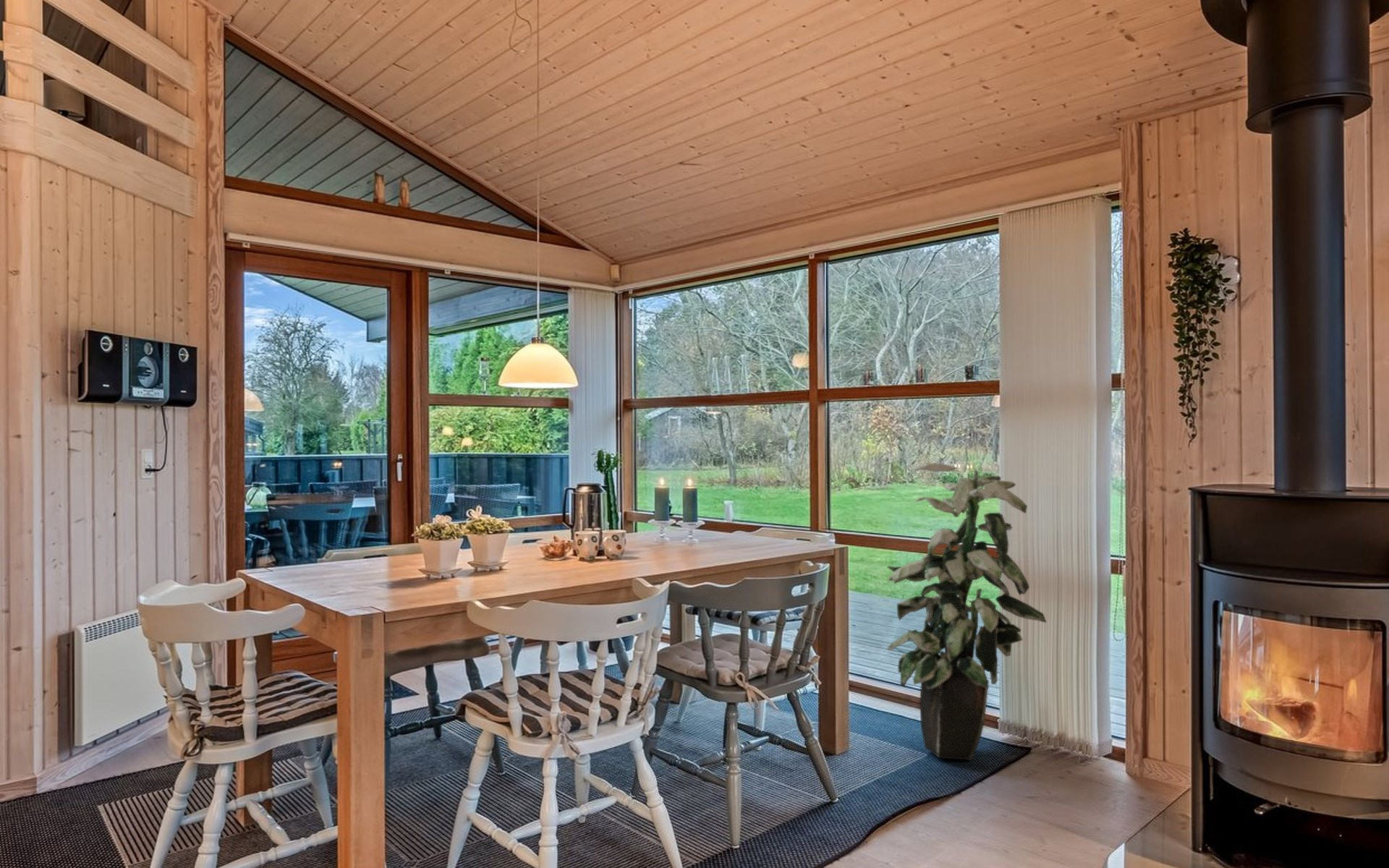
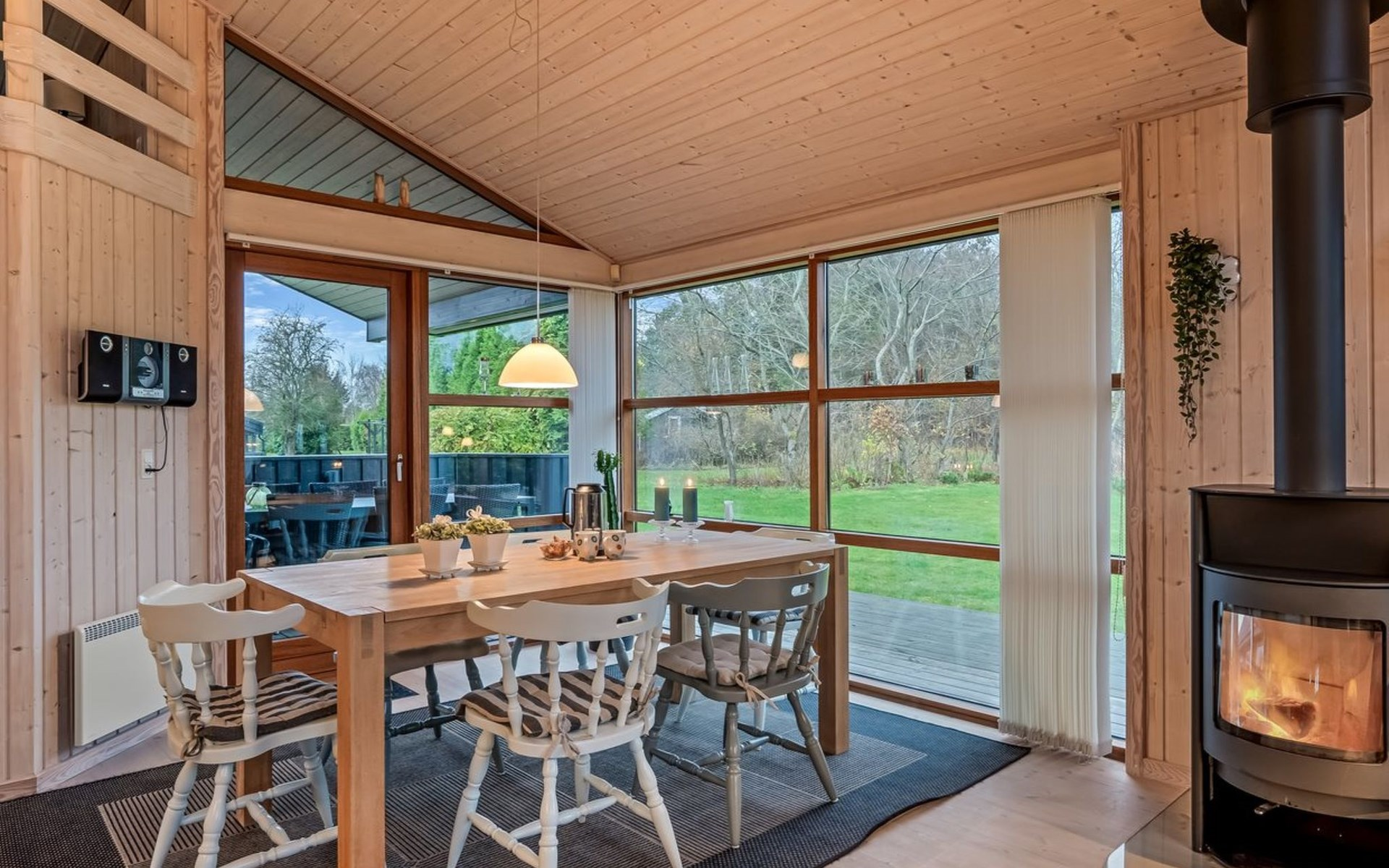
- indoor plant [886,463,1048,761]
